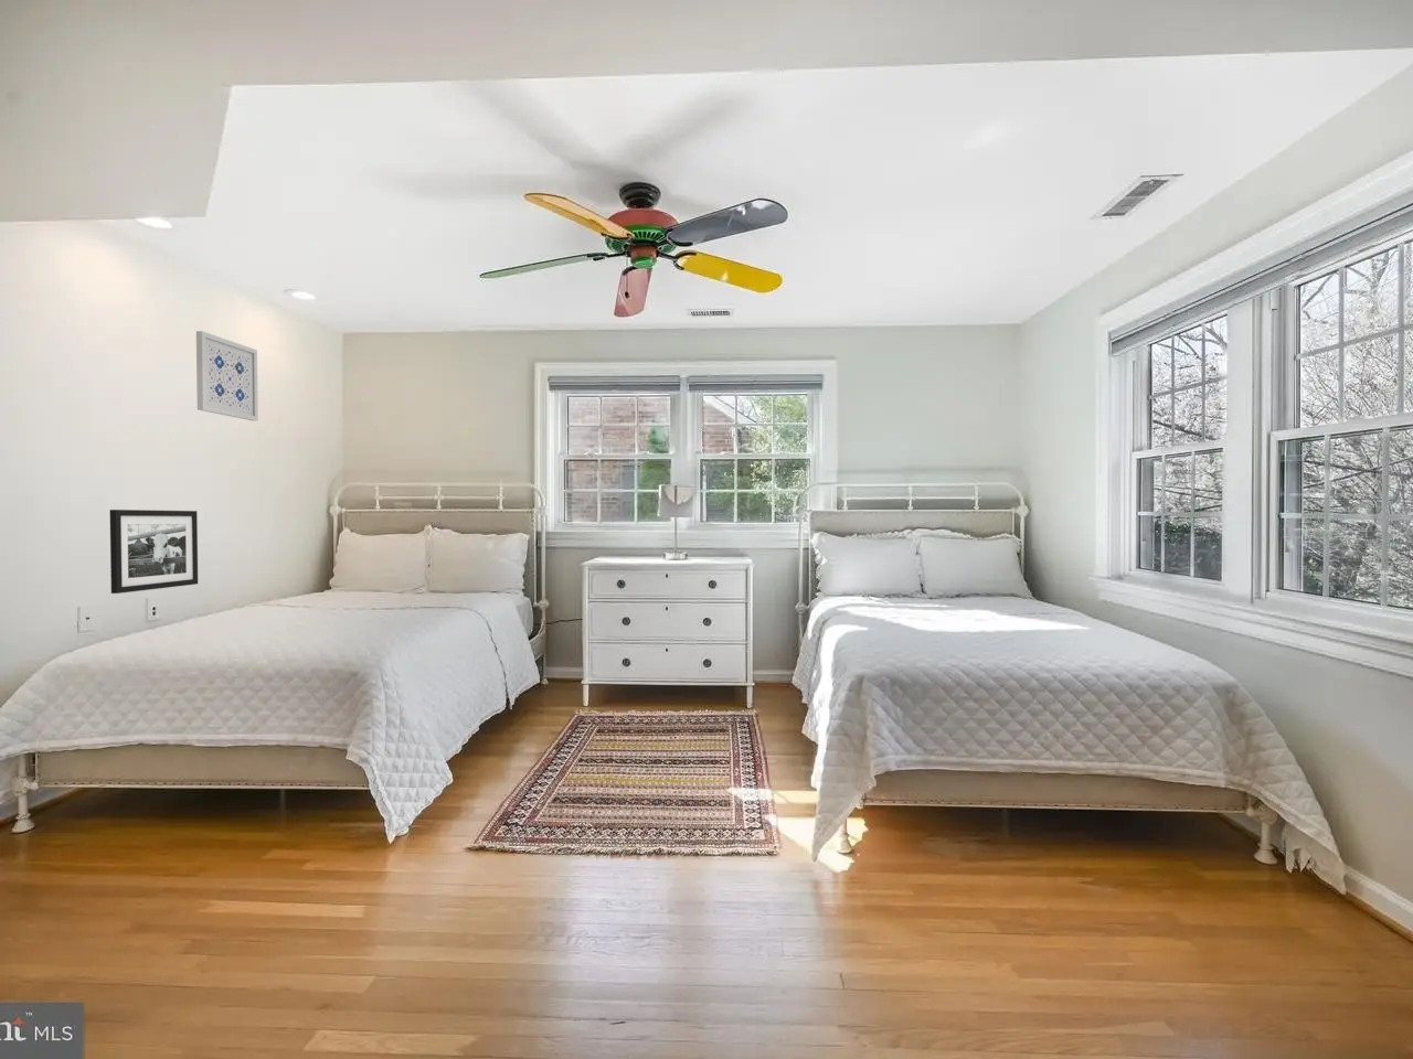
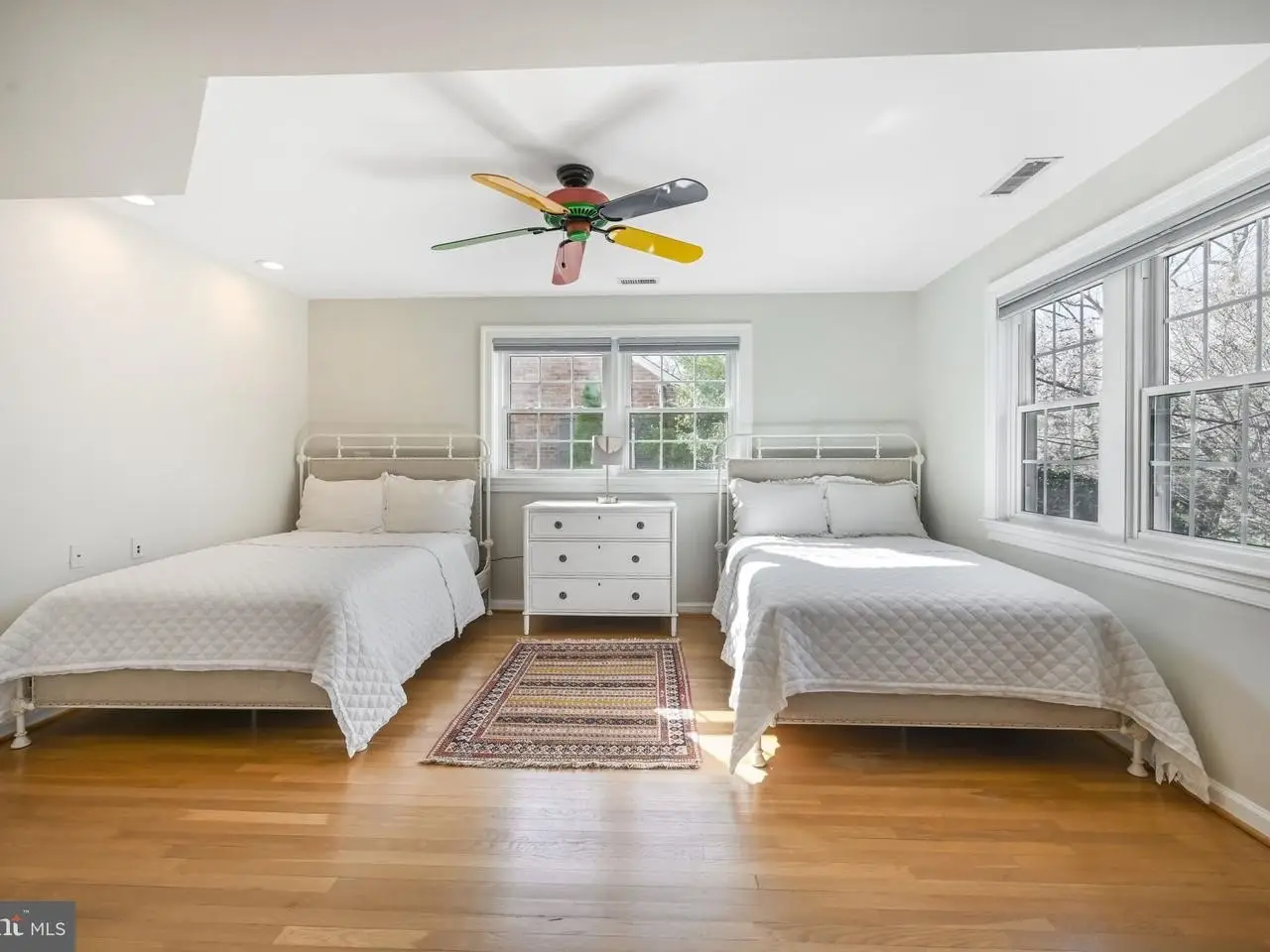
- picture frame [109,508,199,595]
- wall art [196,330,259,423]
